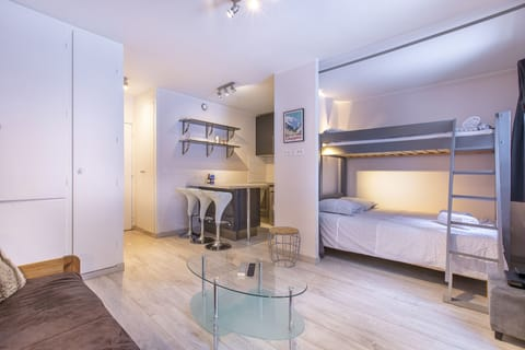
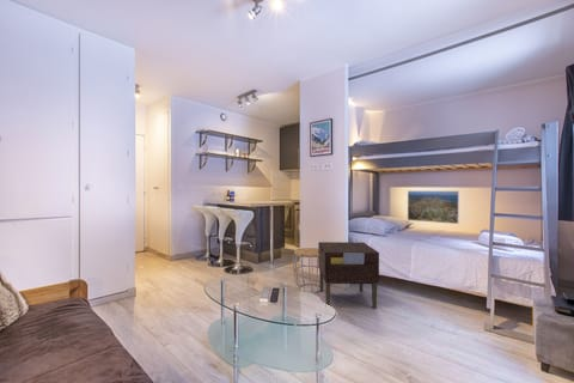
+ nightstand [317,241,380,310]
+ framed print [407,189,460,225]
